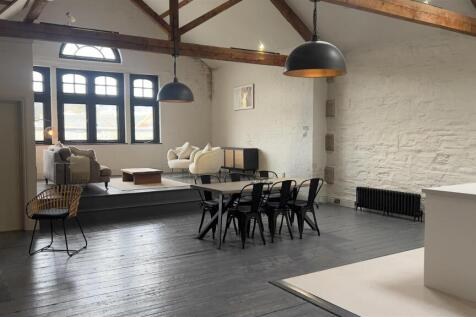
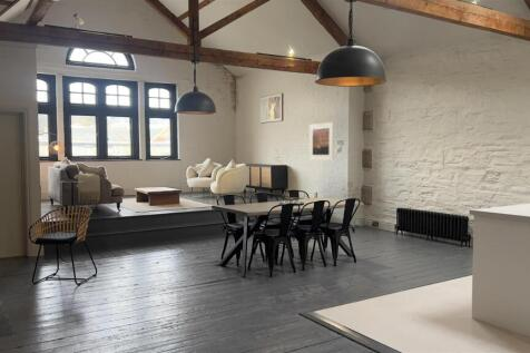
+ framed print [308,121,335,161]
